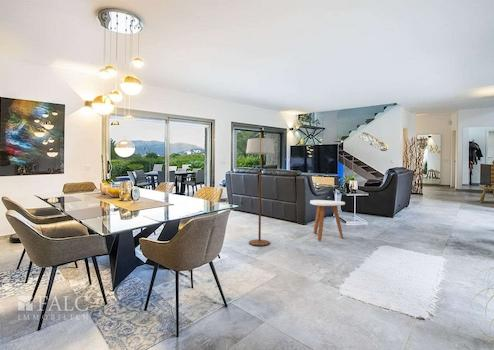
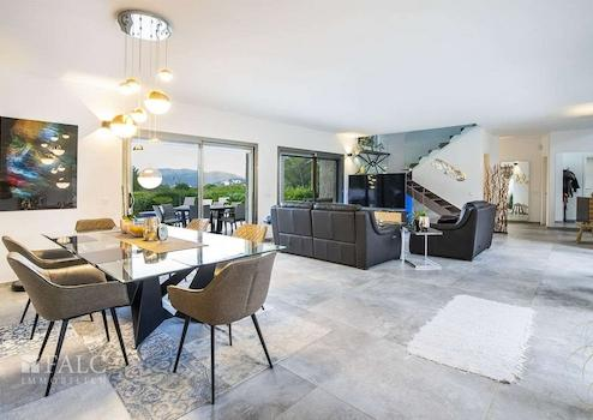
- floor lamp [245,132,276,247]
- side table [309,199,346,242]
